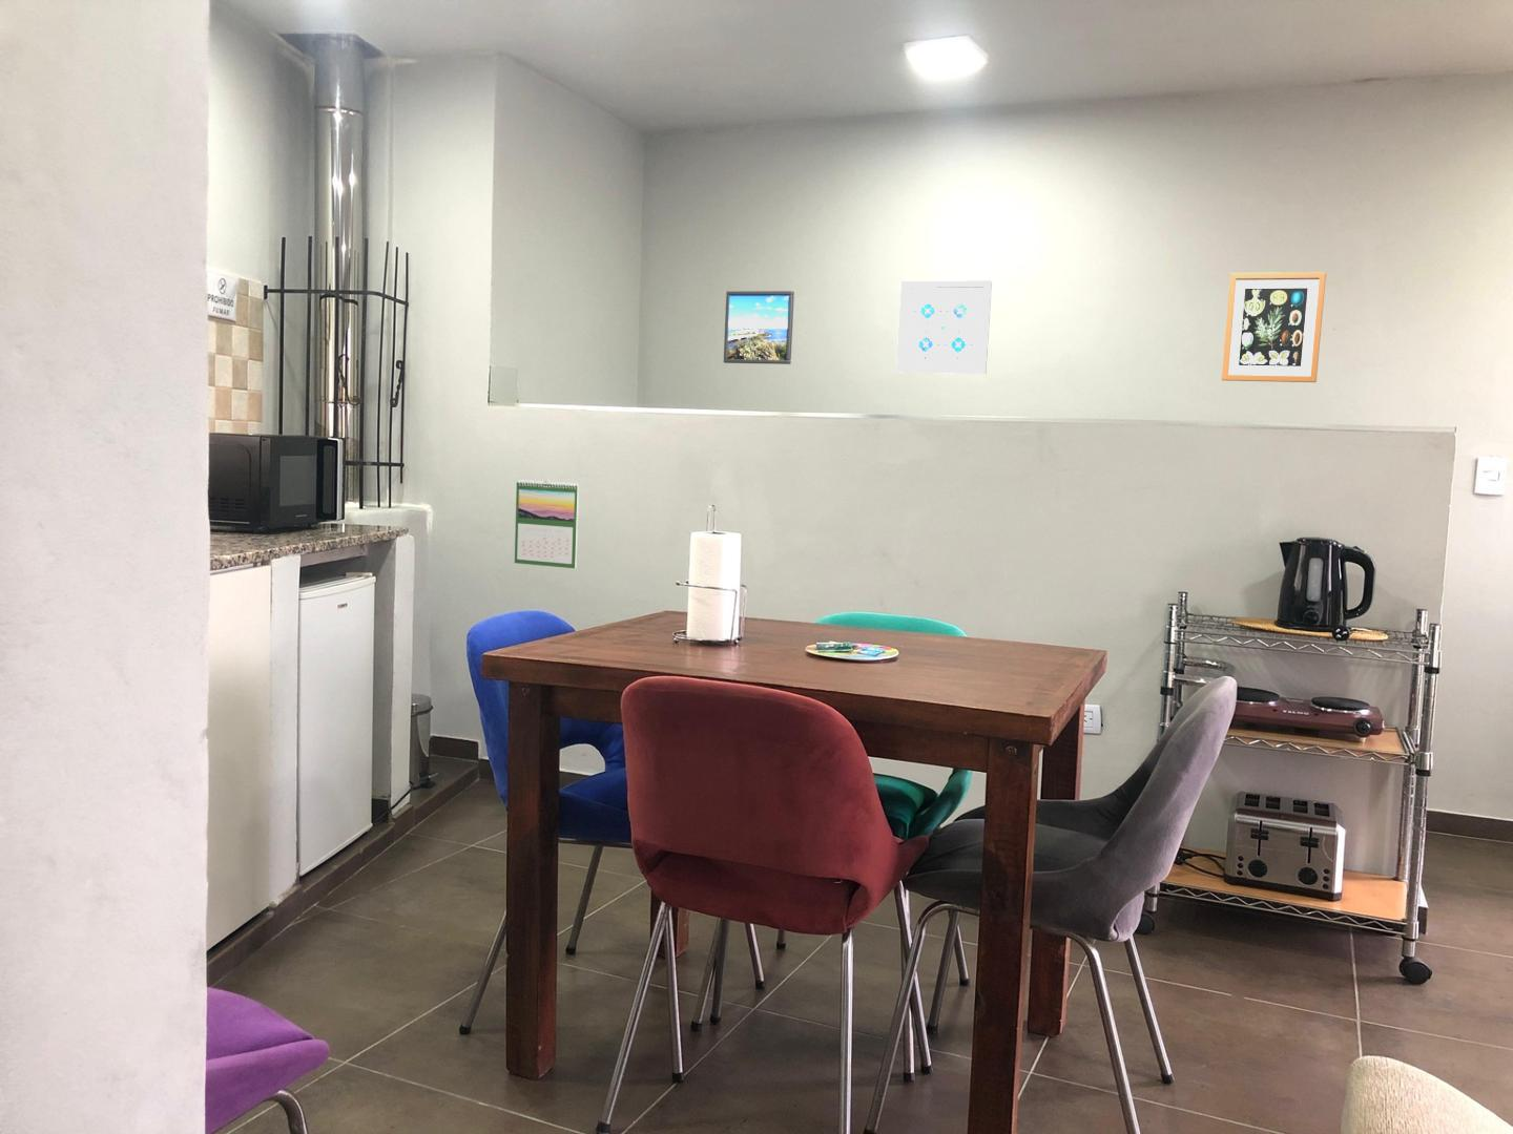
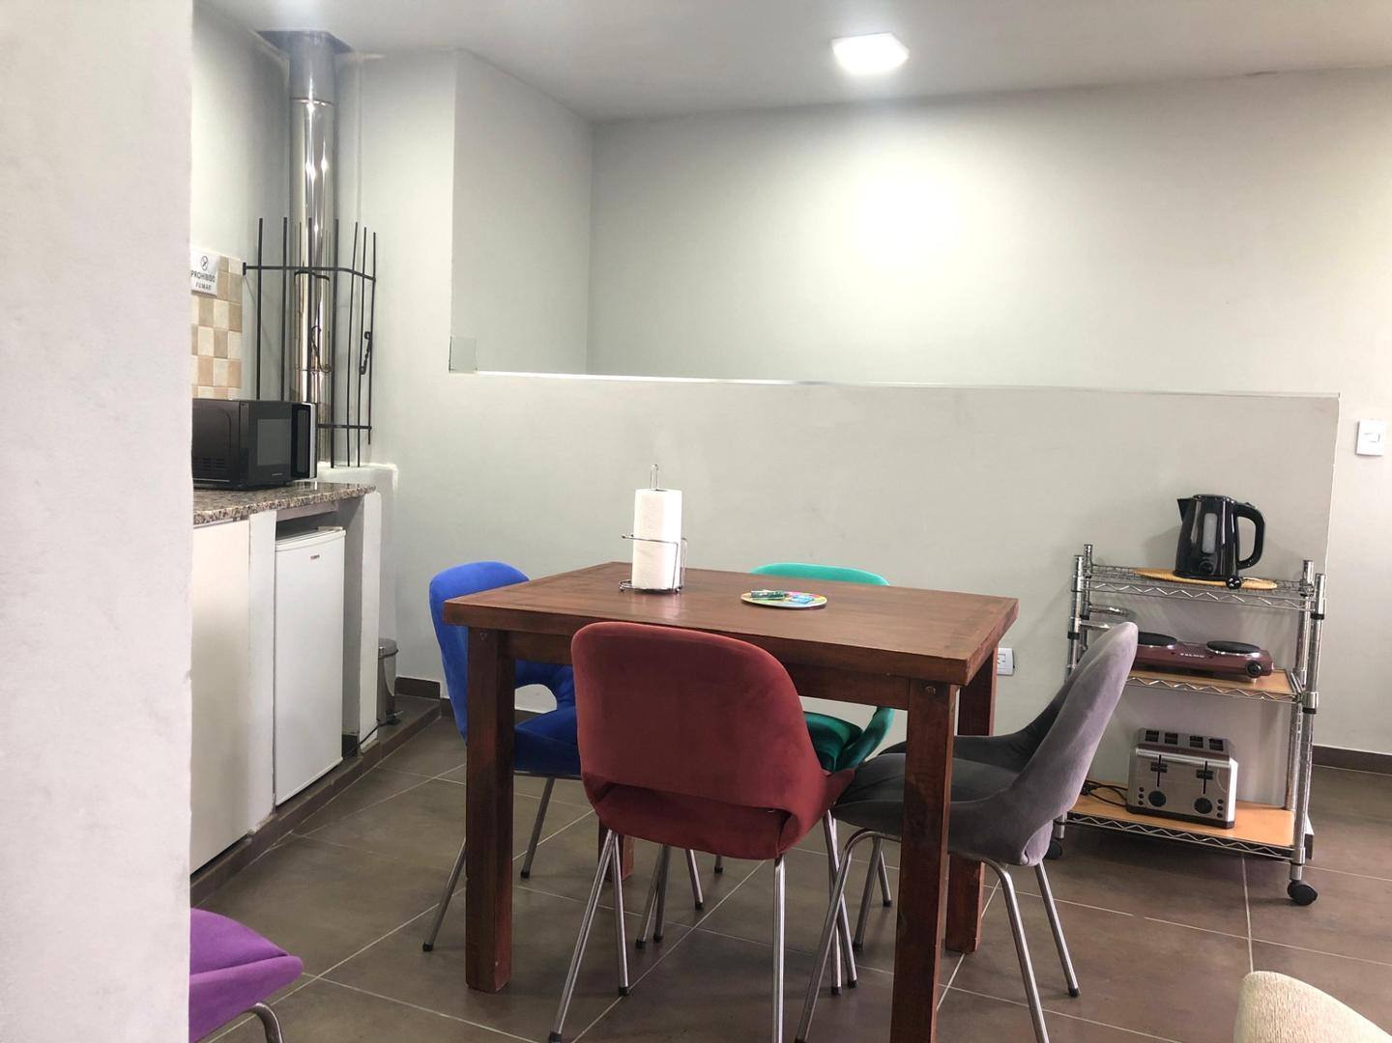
- wall art [895,279,992,375]
- calendar [513,479,580,569]
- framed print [723,289,796,366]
- wall art [1221,270,1327,384]
